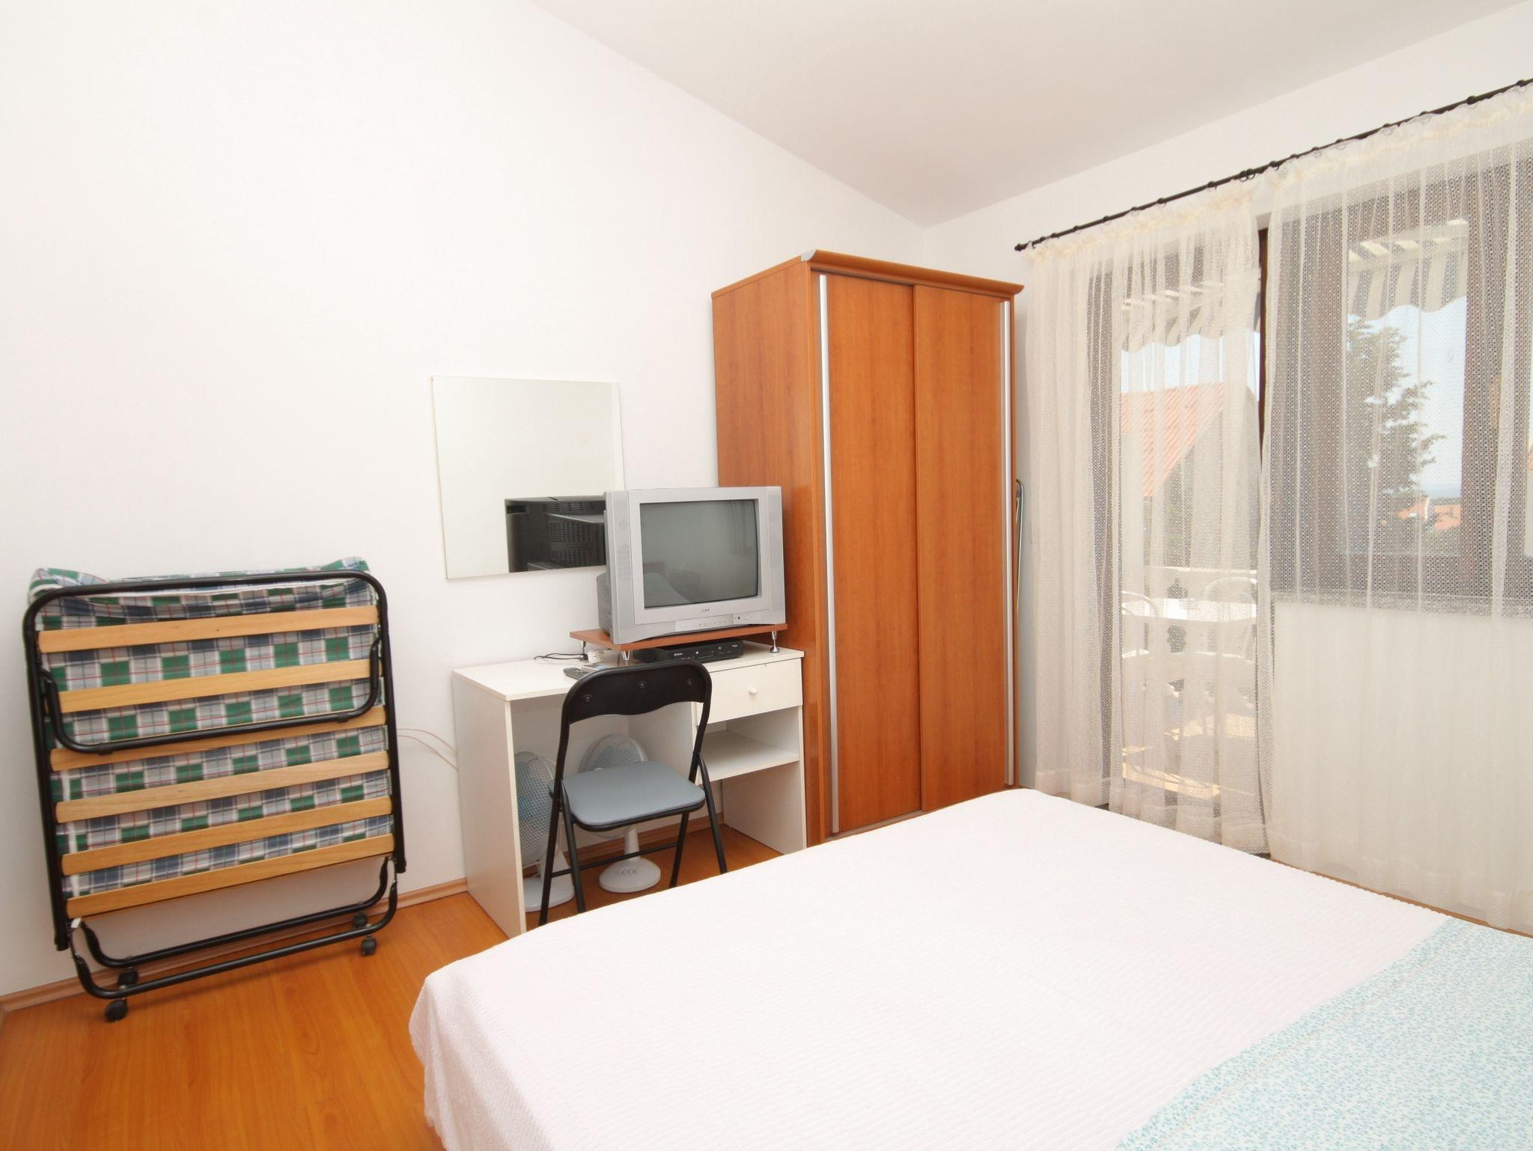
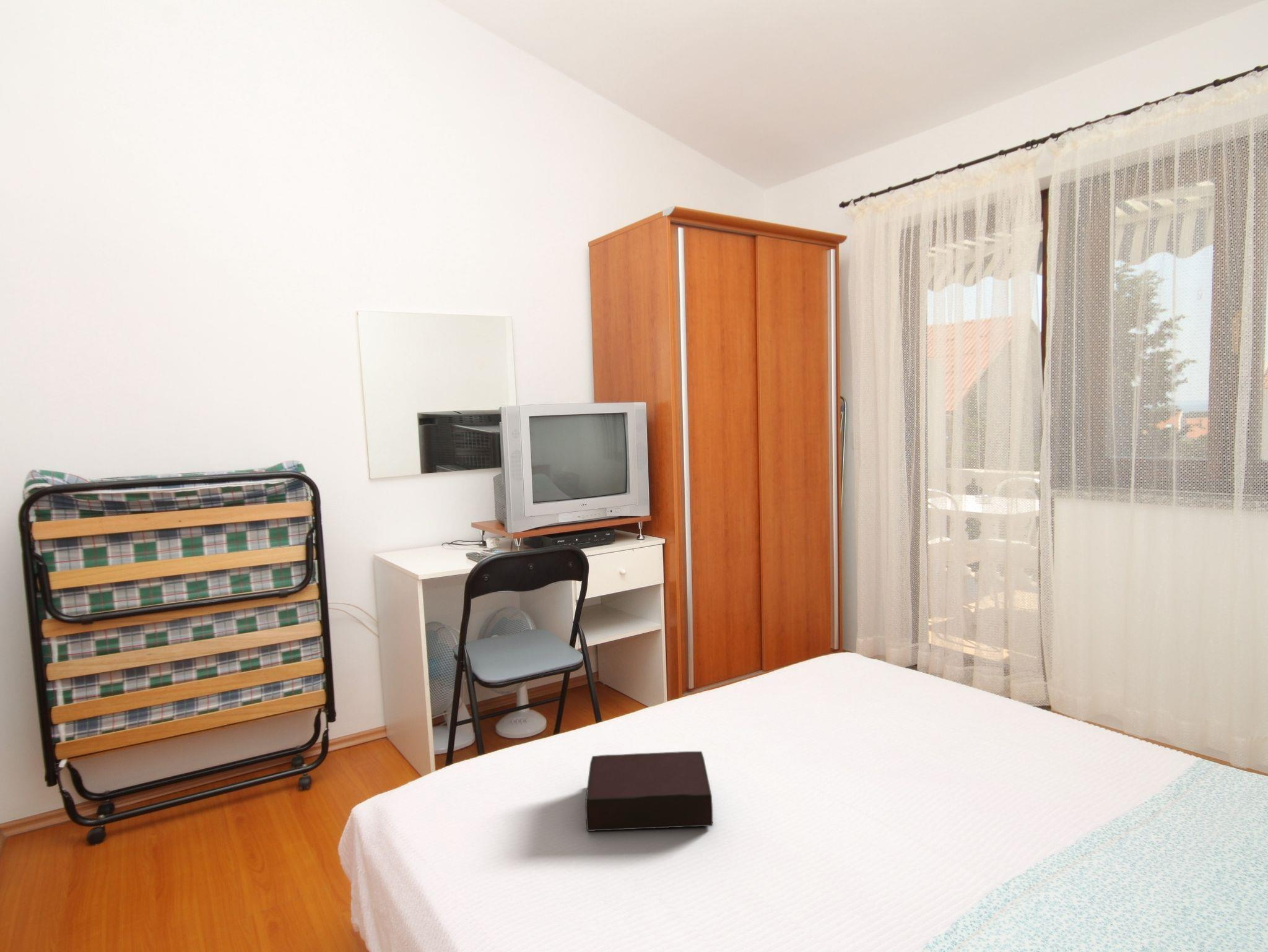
+ bible [585,751,713,832]
